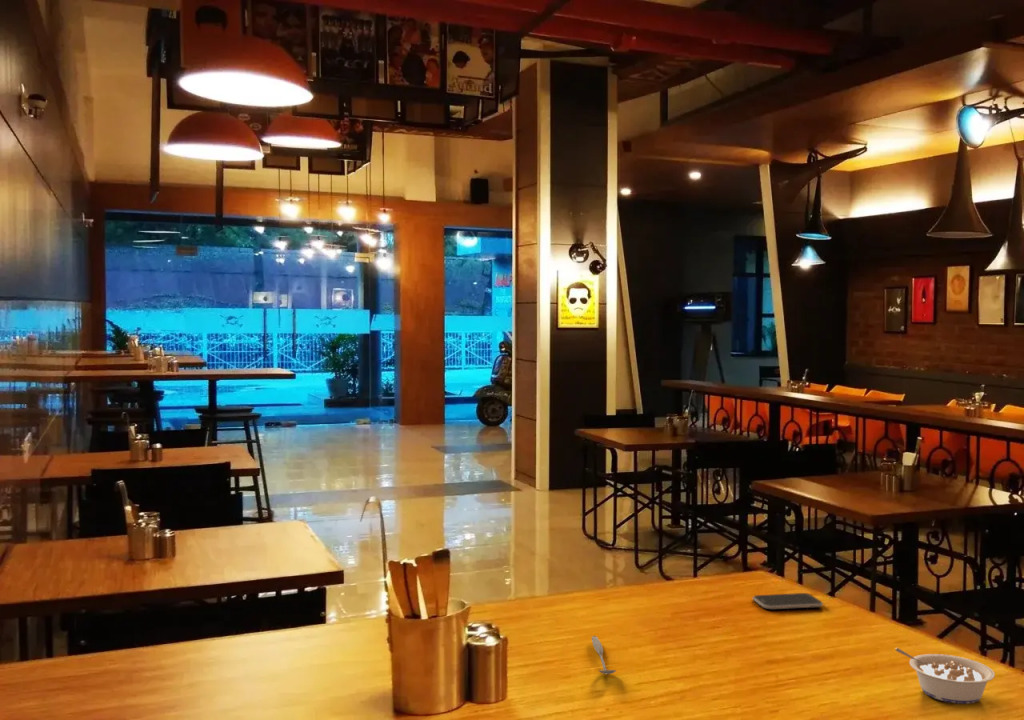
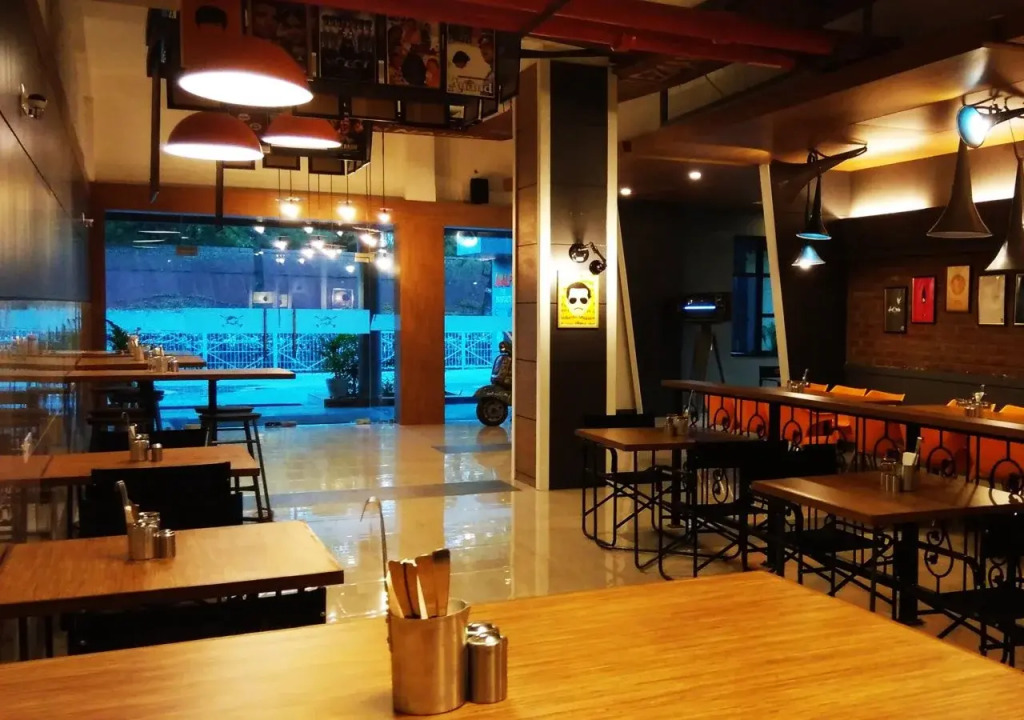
- smartphone [752,592,824,610]
- legume [895,647,996,705]
- spoon [591,635,617,675]
